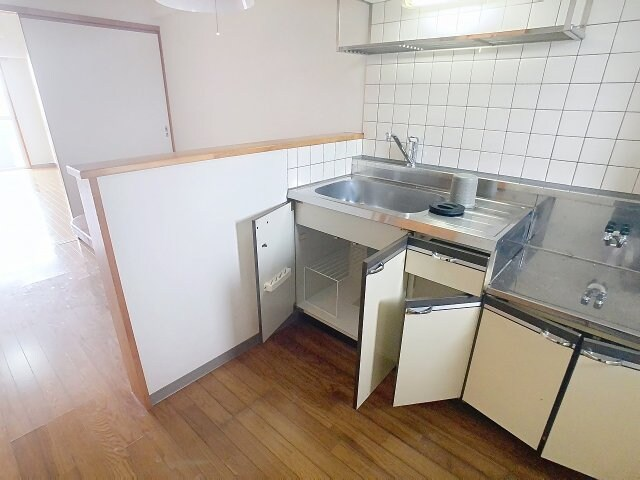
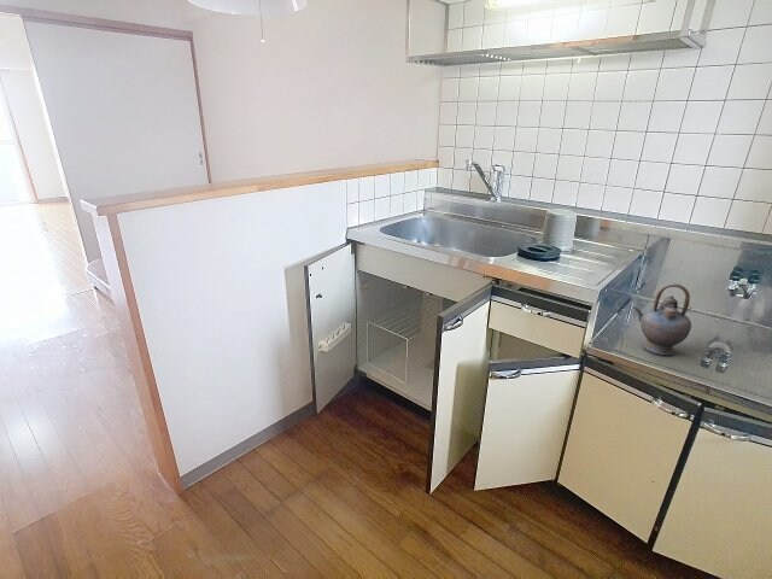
+ teapot [632,282,692,356]
